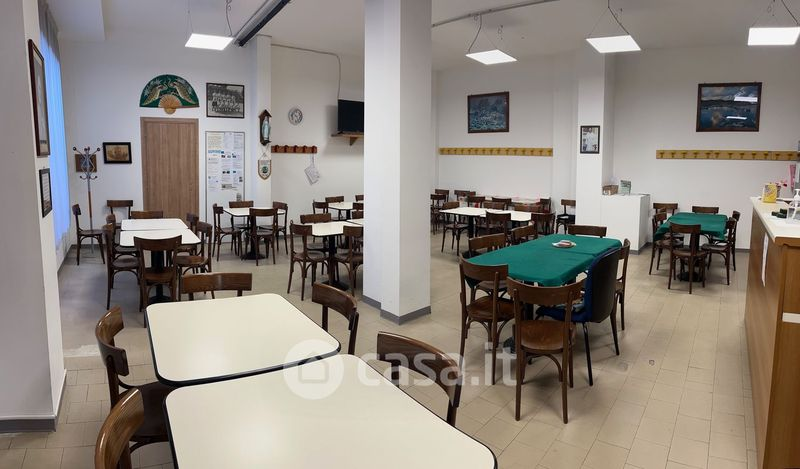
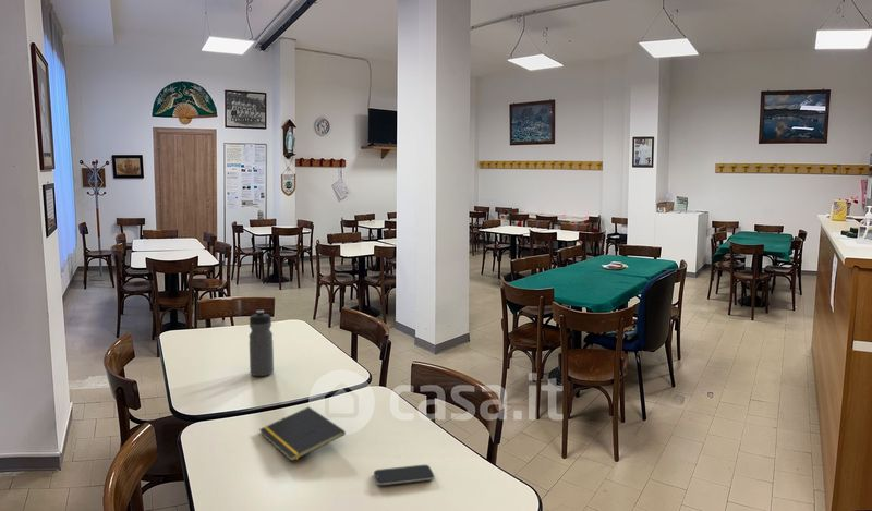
+ smartphone [373,464,435,486]
+ notepad [258,405,347,462]
+ water bottle [247,309,275,377]
